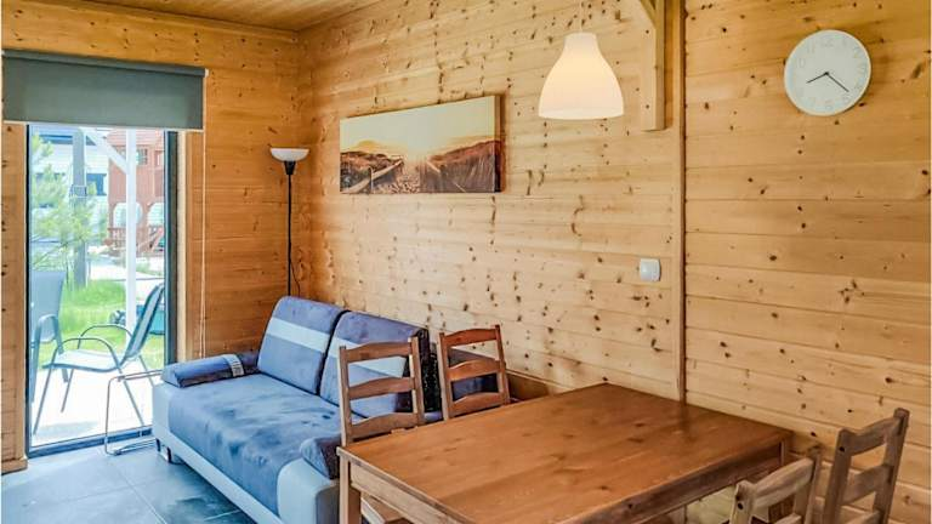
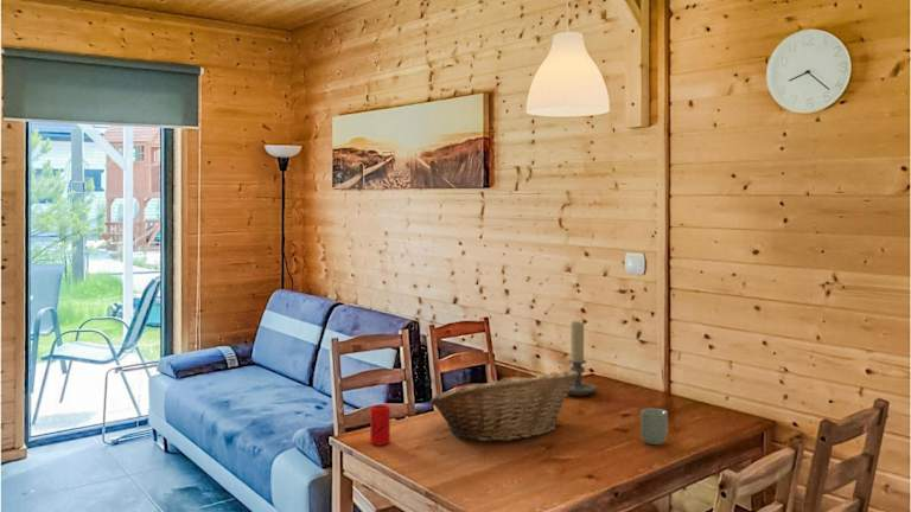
+ cup [639,408,669,446]
+ fruit basket [428,370,578,442]
+ cup [369,404,391,446]
+ candle holder [567,319,598,397]
